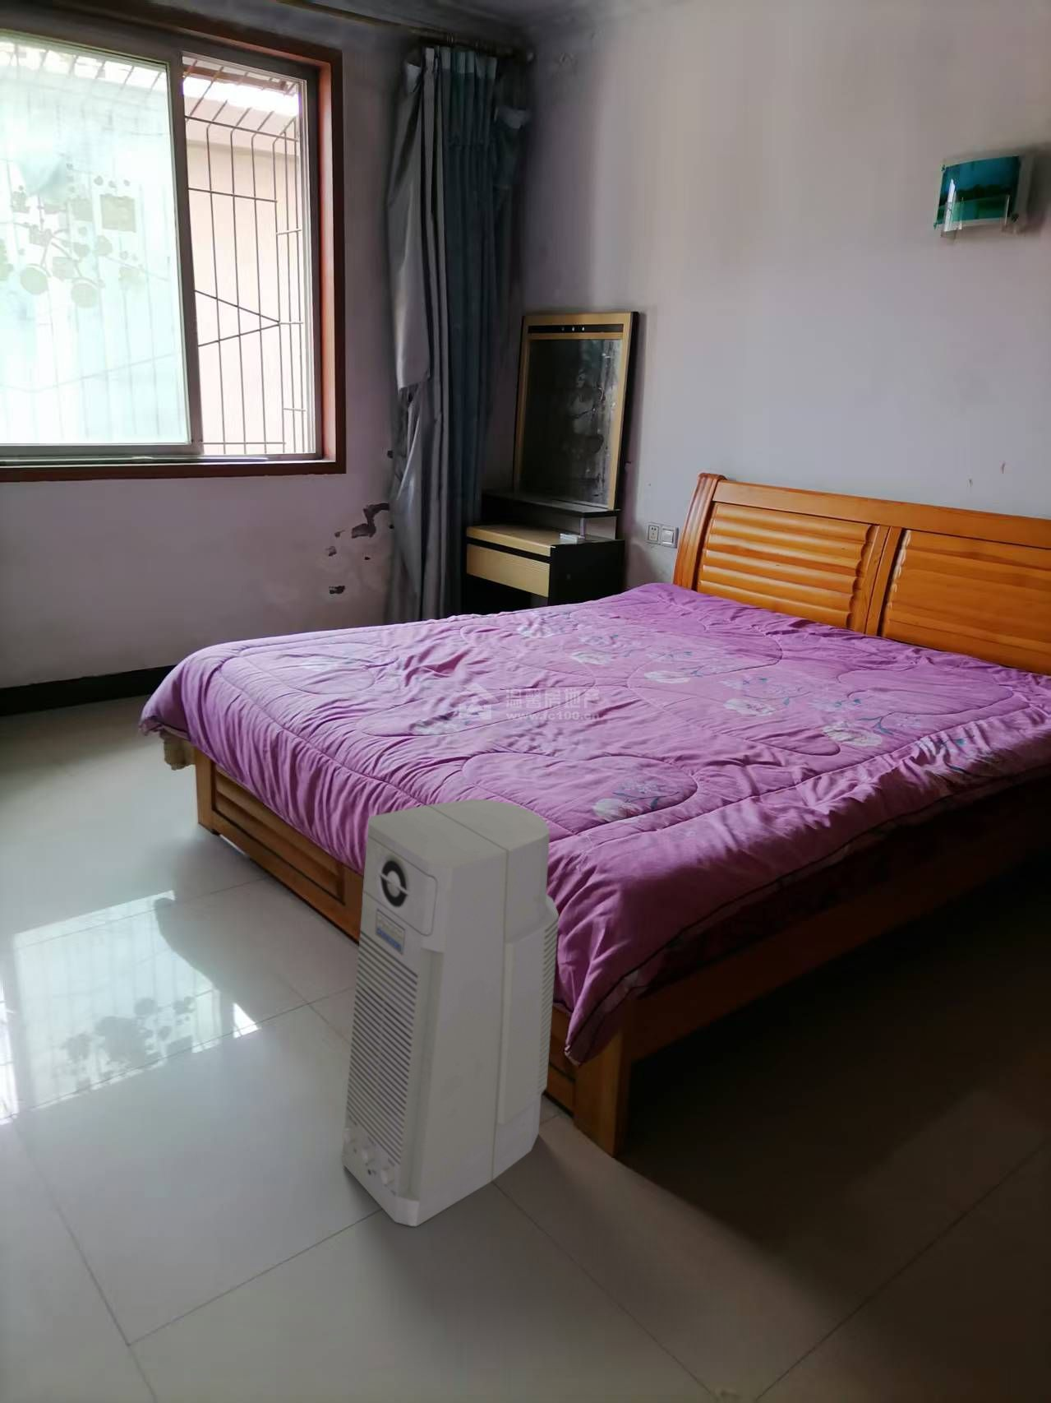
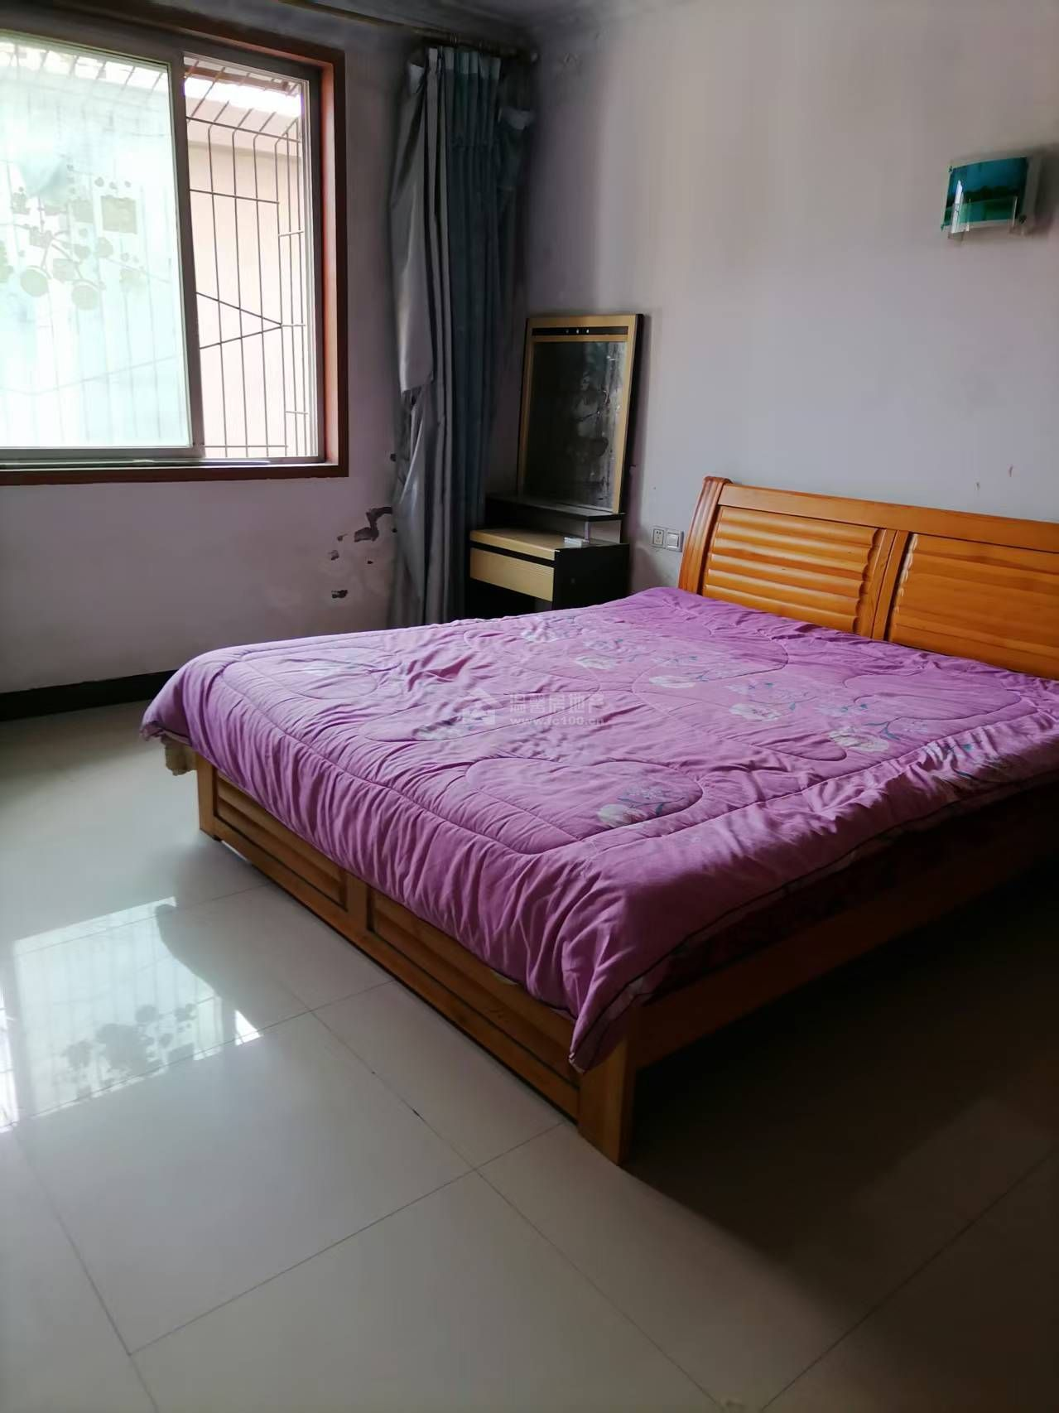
- air purifier [341,799,560,1227]
